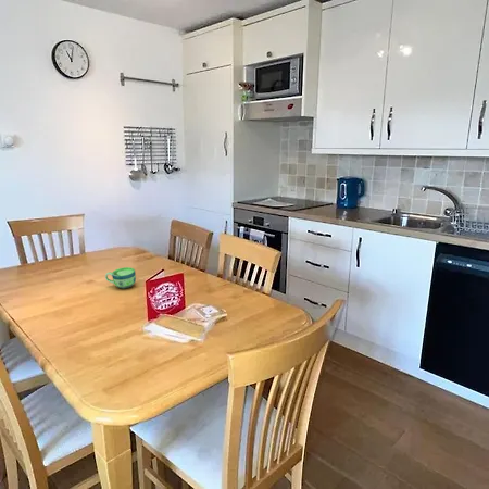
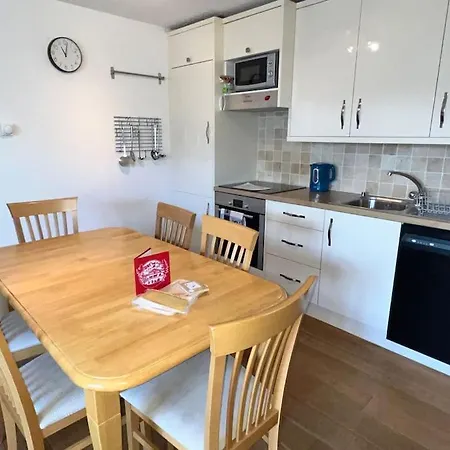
- cup [104,266,137,289]
